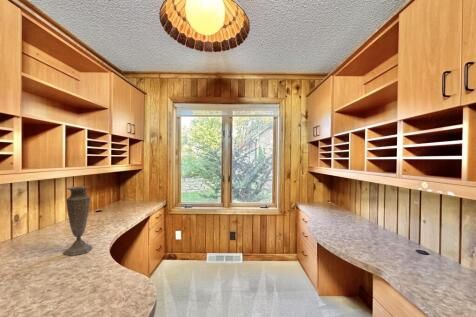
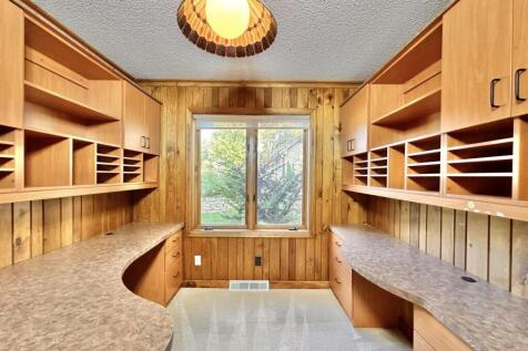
- vase [62,185,94,257]
